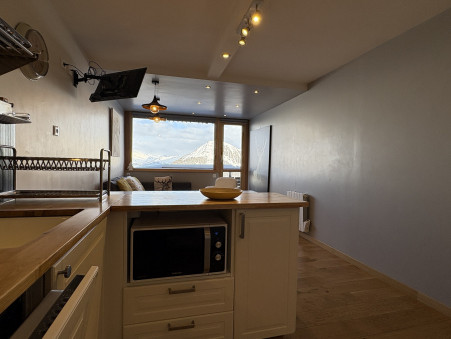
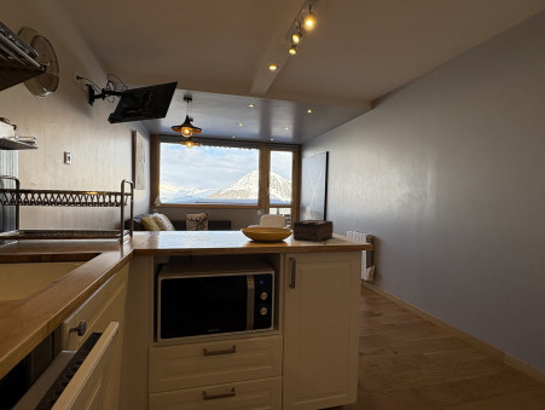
+ tissue box [291,219,335,243]
